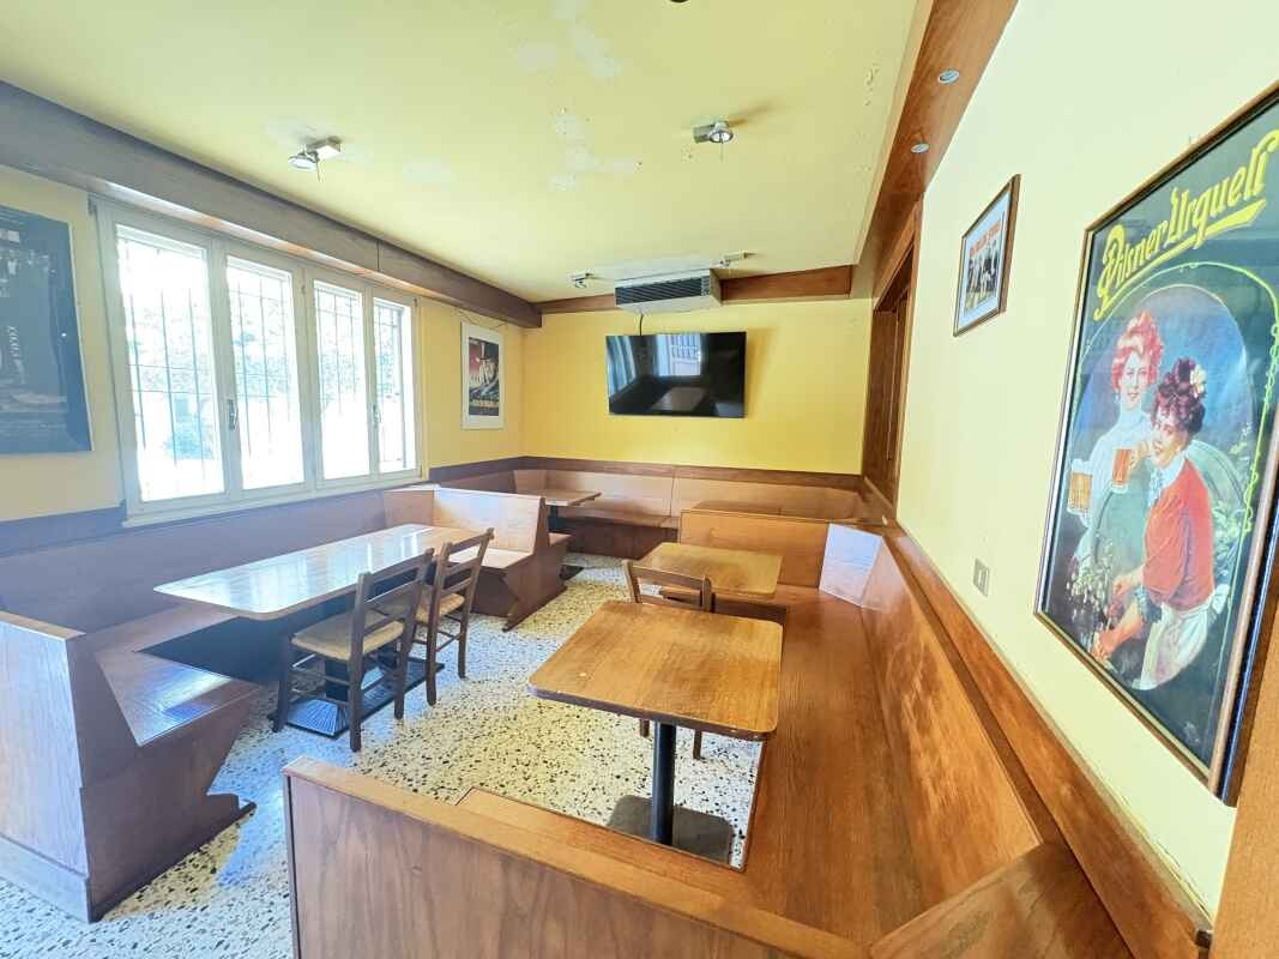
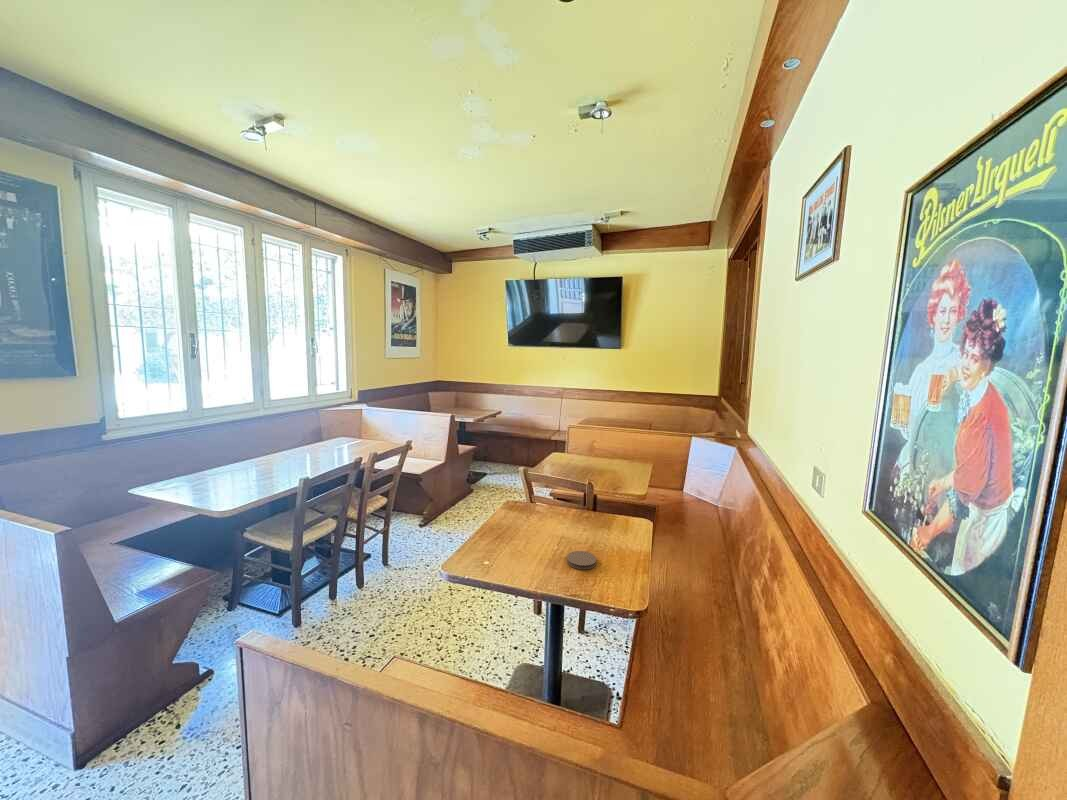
+ coaster [566,550,597,570]
